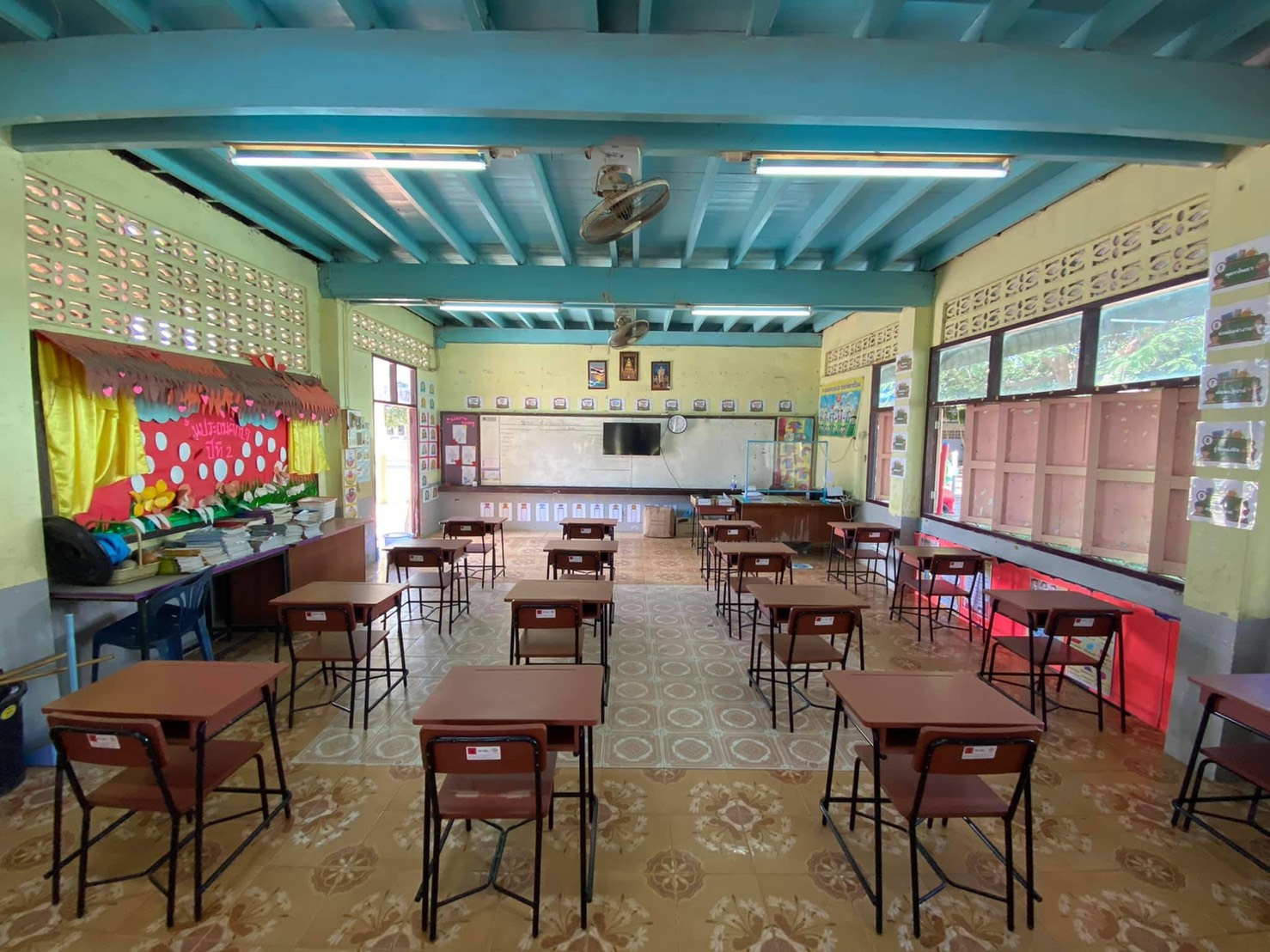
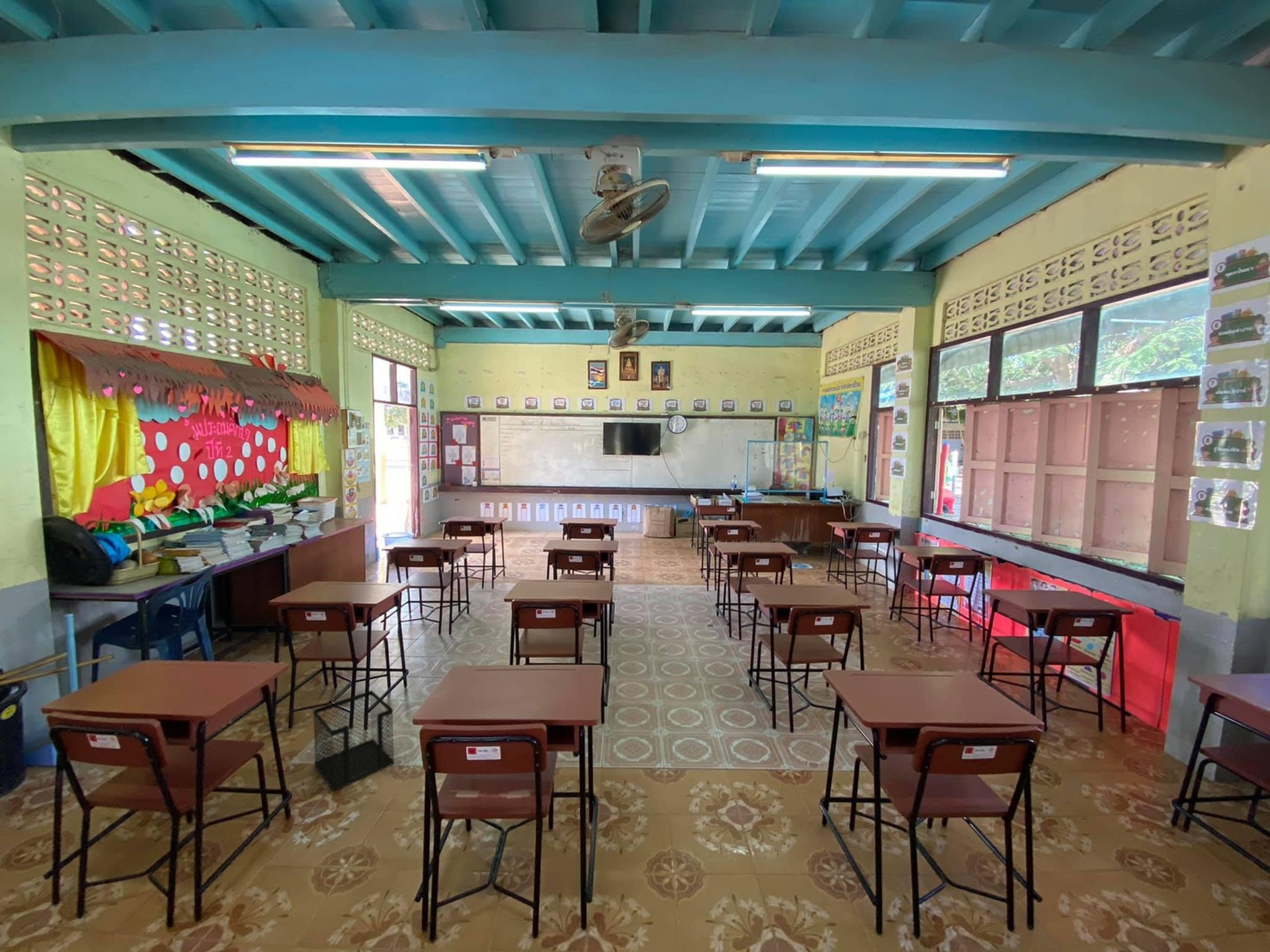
+ wastebasket [312,690,395,792]
